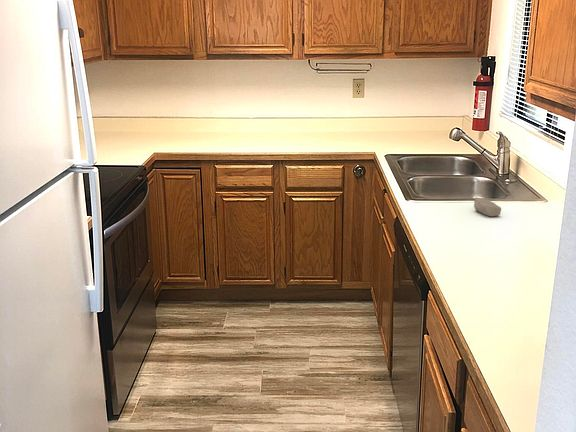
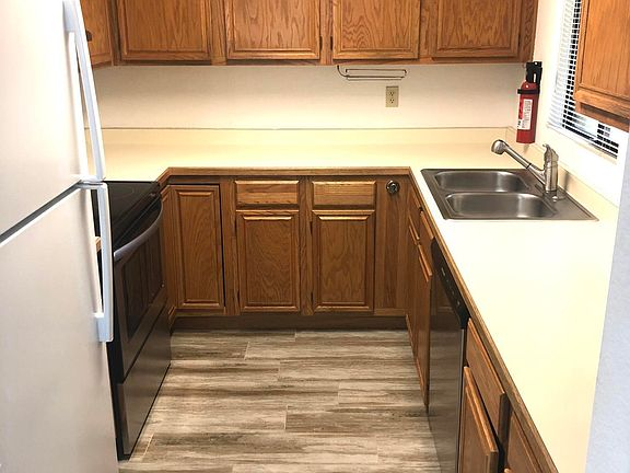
- soap bar [473,196,502,217]
